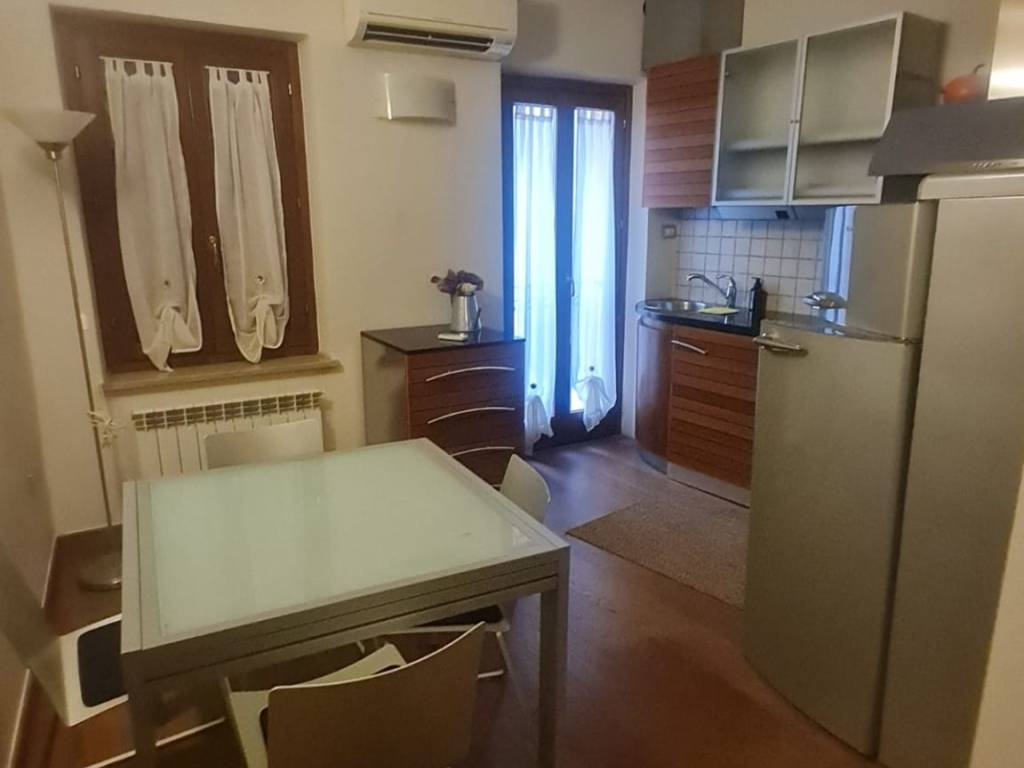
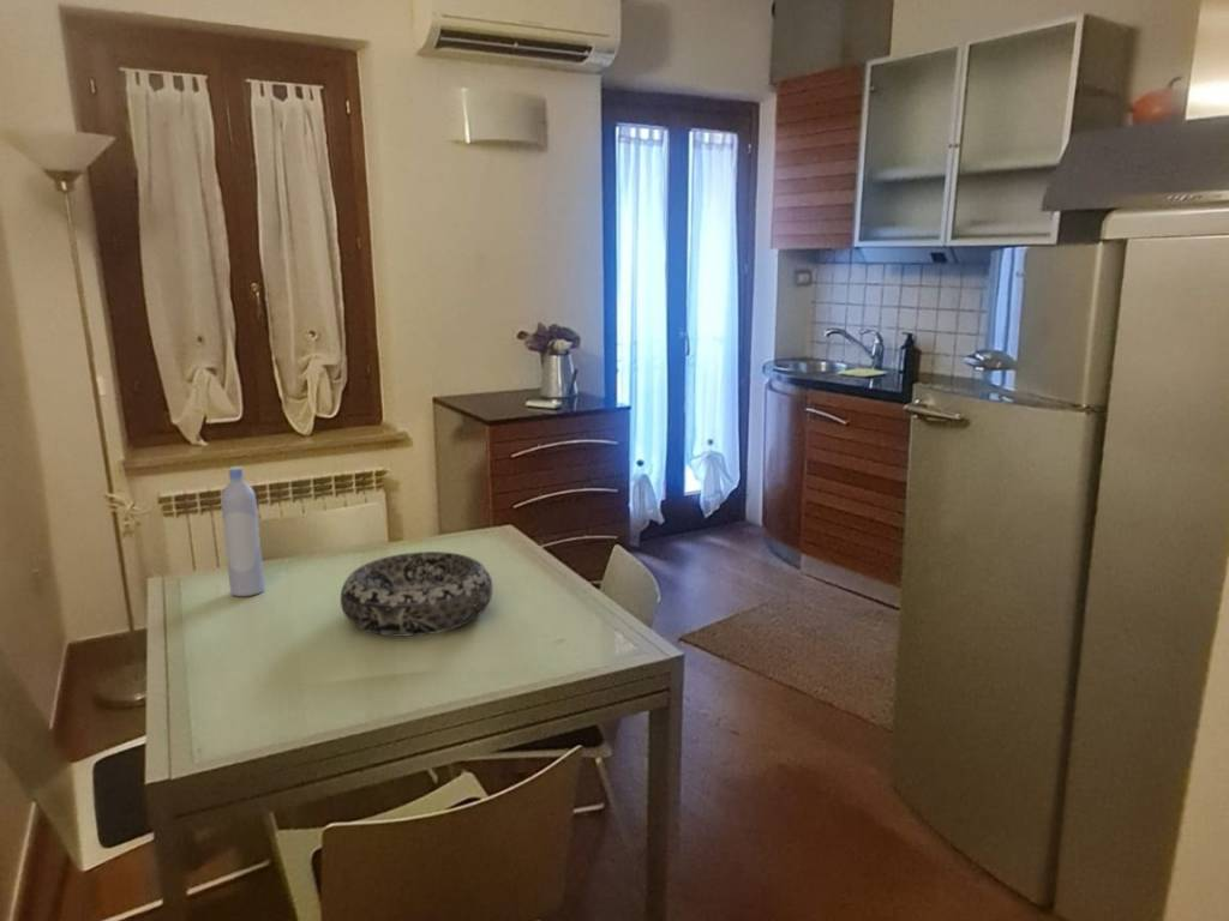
+ bottle [220,465,265,597]
+ decorative bowl [340,550,494,638]
